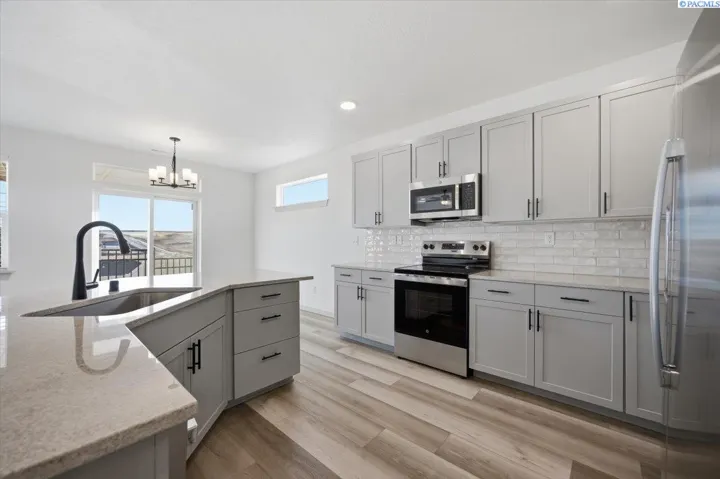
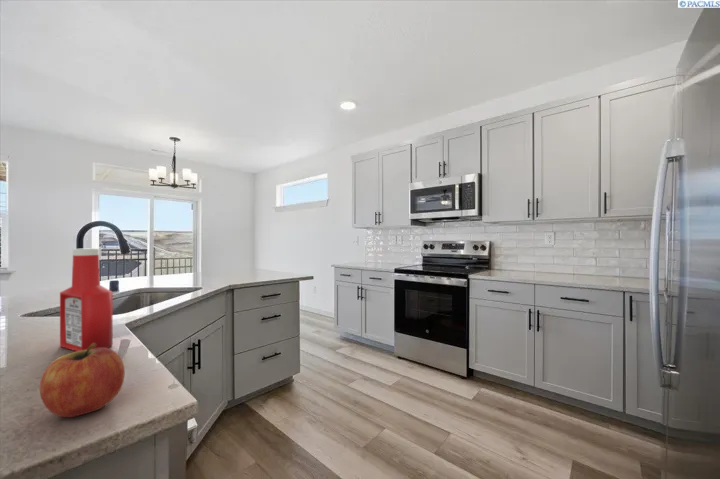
+ soap bottle [59,247,114,352]
+ fruit [39,343,126,418]
